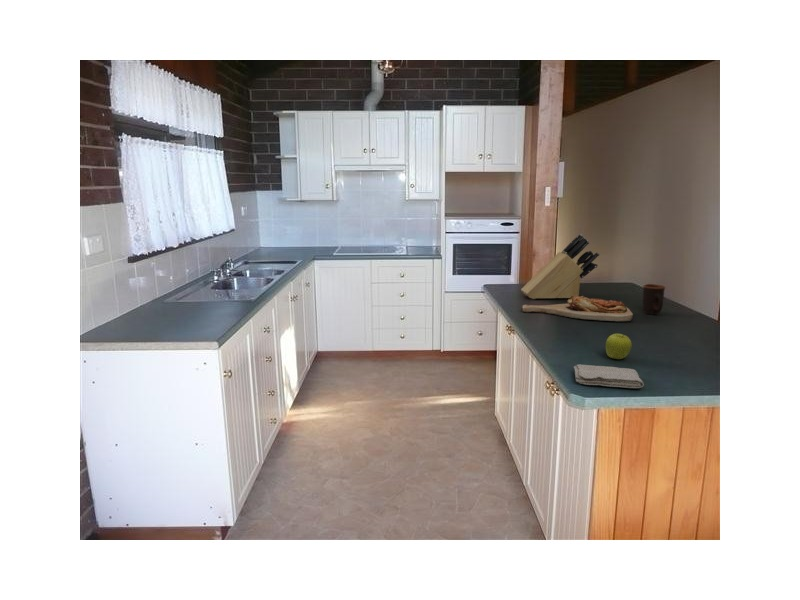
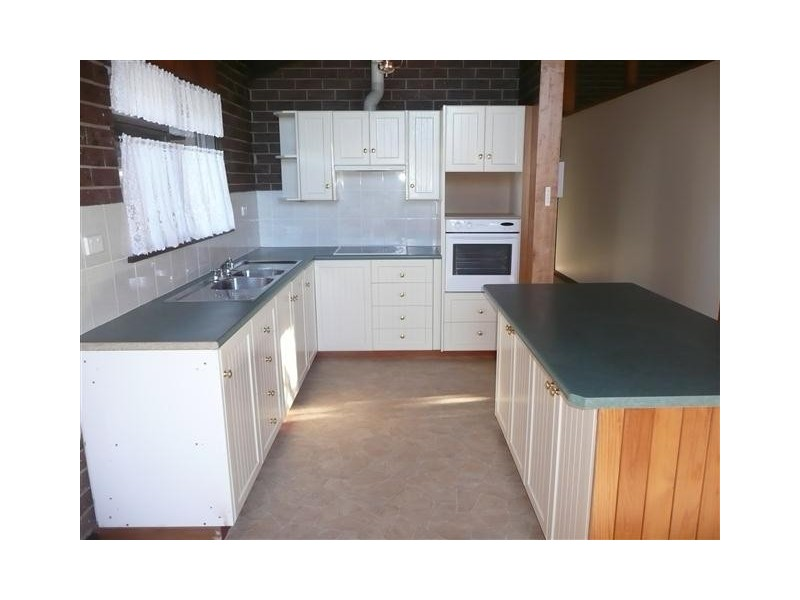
- fruit [605,333,633,360]
- cutting board [520,295,634,322]
- washcloth [573,363,645,389]
- mug [642,283,666,316]
- knife block [520,233,600,300]
